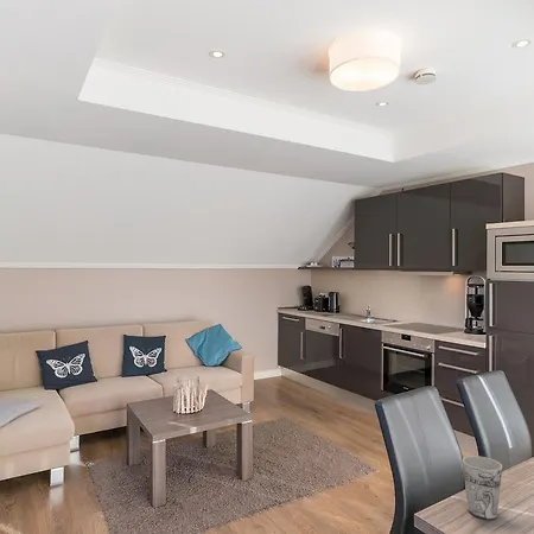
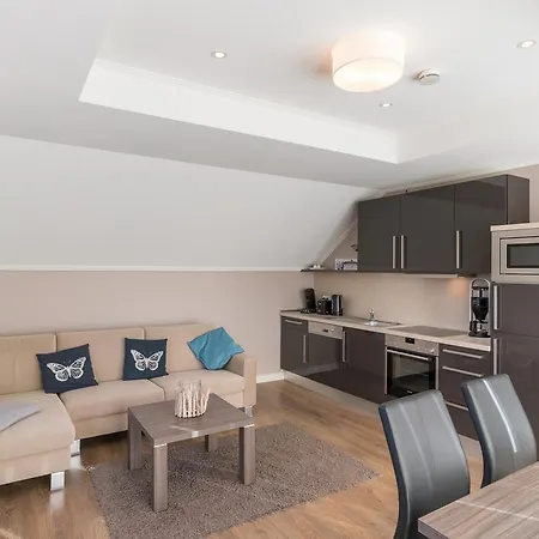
- cup [462,454,503,521]
